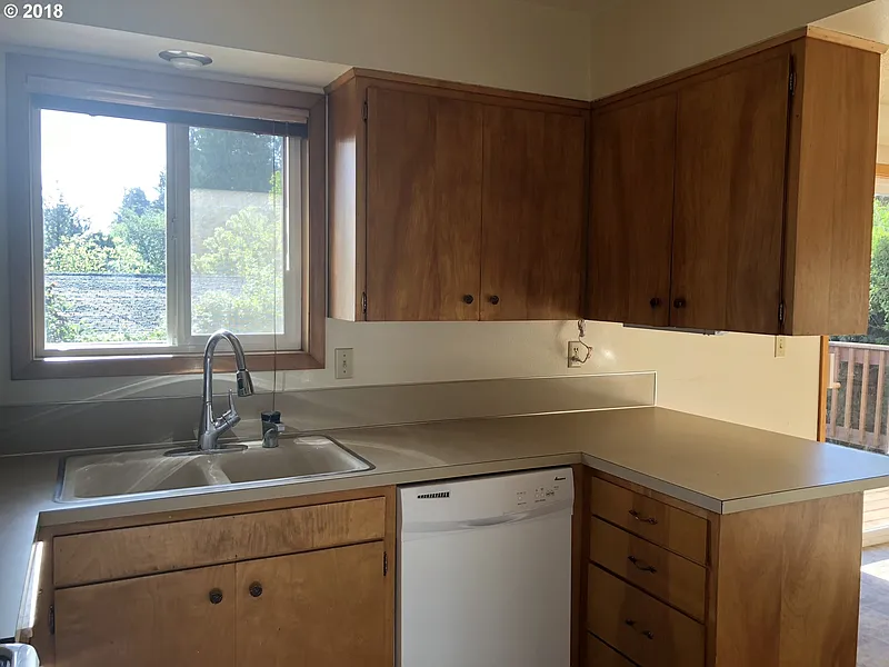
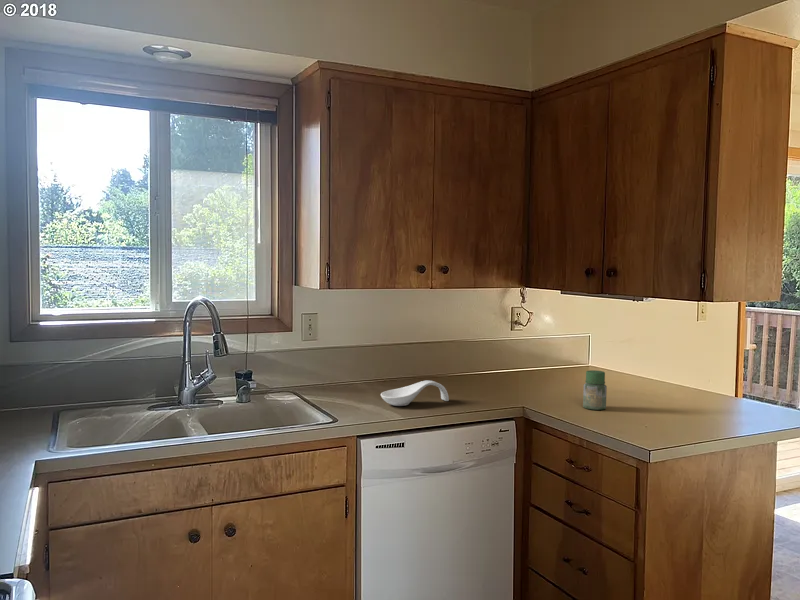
+ spoon rest [380,379,450,407]
+ jar [582,369,608,411]
